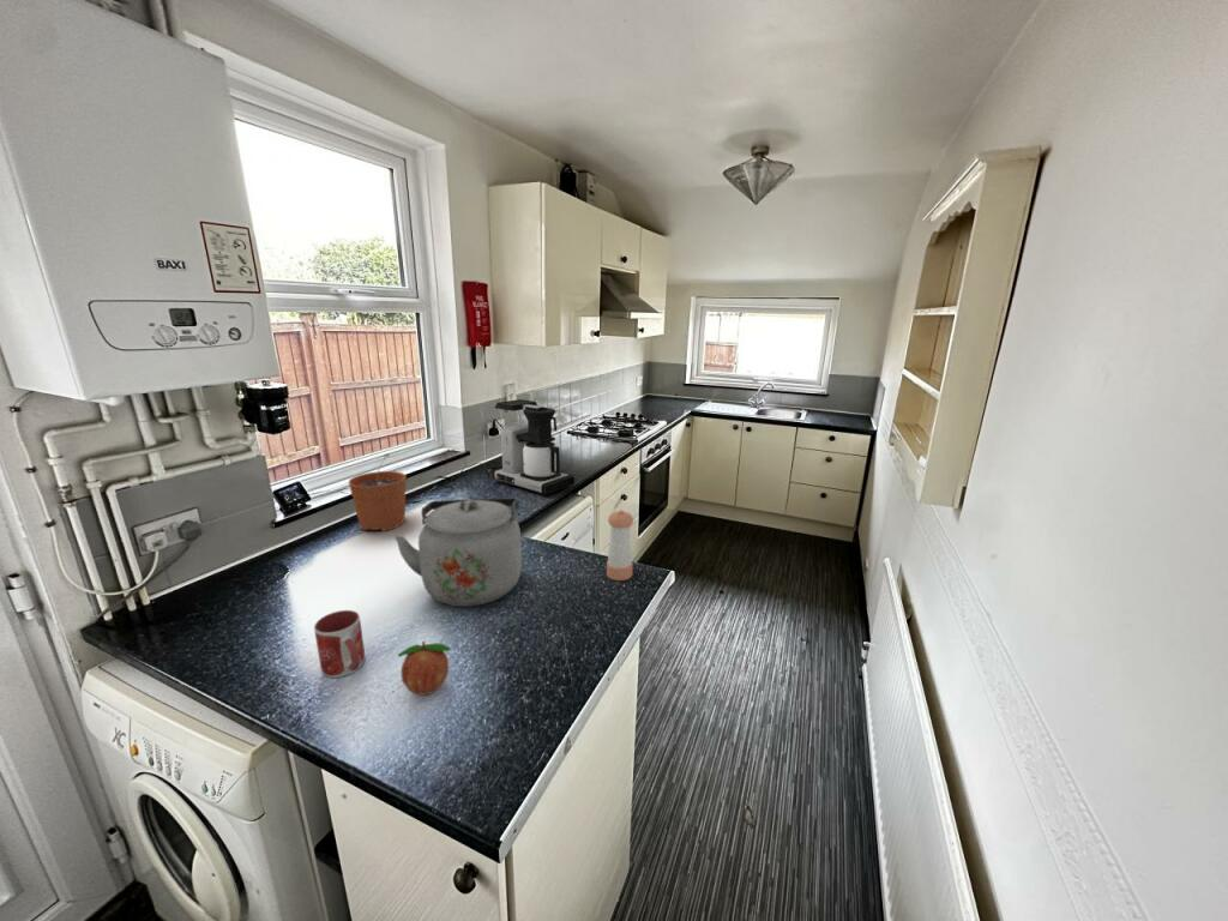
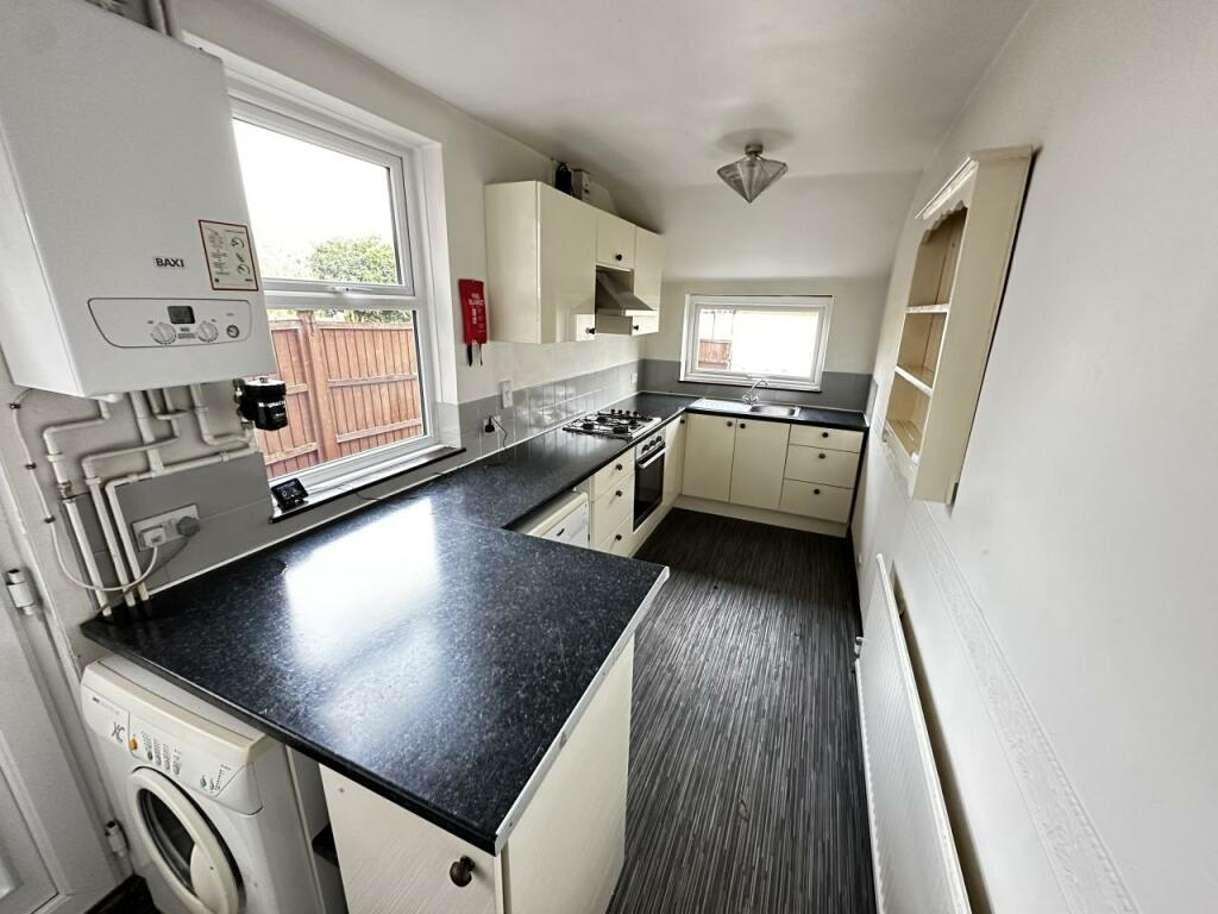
- coffee maker [490,398,576,496]
- mug [313,609,367,679]
- kettle [393,496,523,608]
- plant pot [348,452,408,532]
- pepper shaker [606,508,634,582]
- fruit [397,640,452,697]
